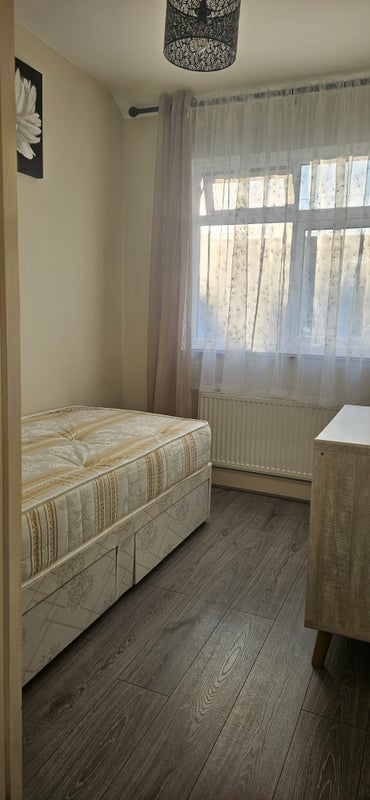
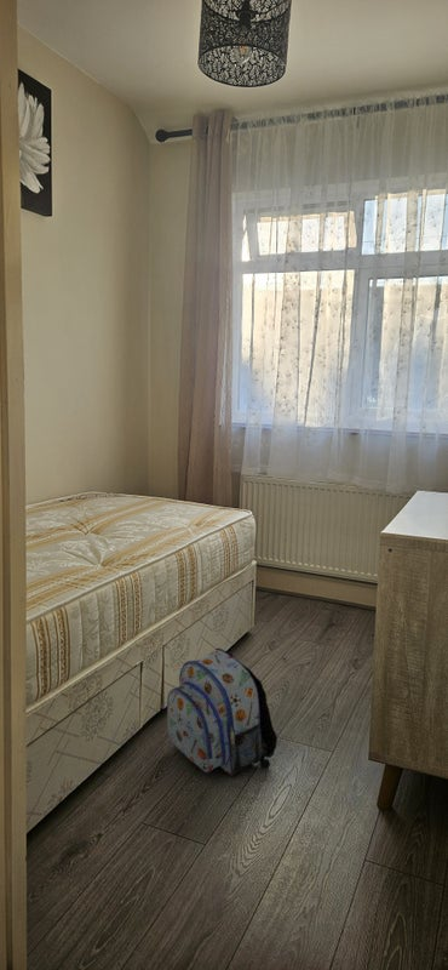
+ backpack [166,647,278,777]
